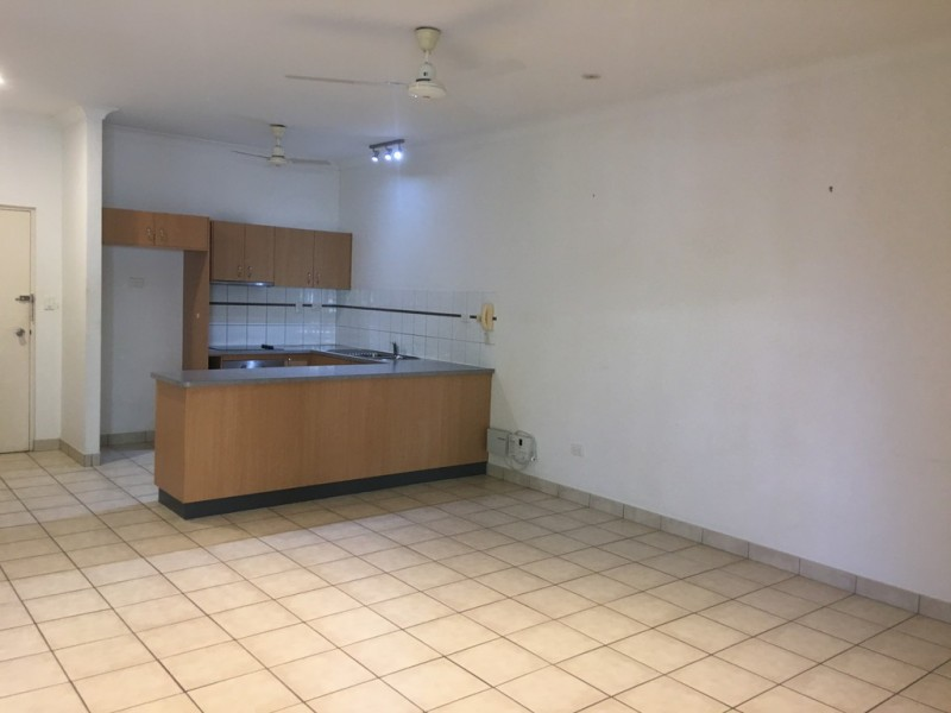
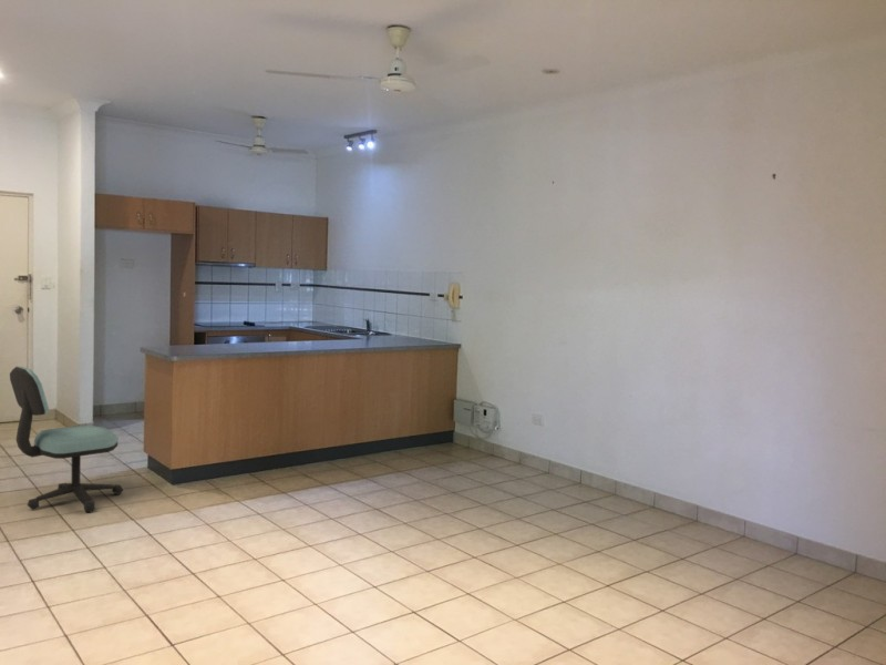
+ office chair [9,366,124,513]
